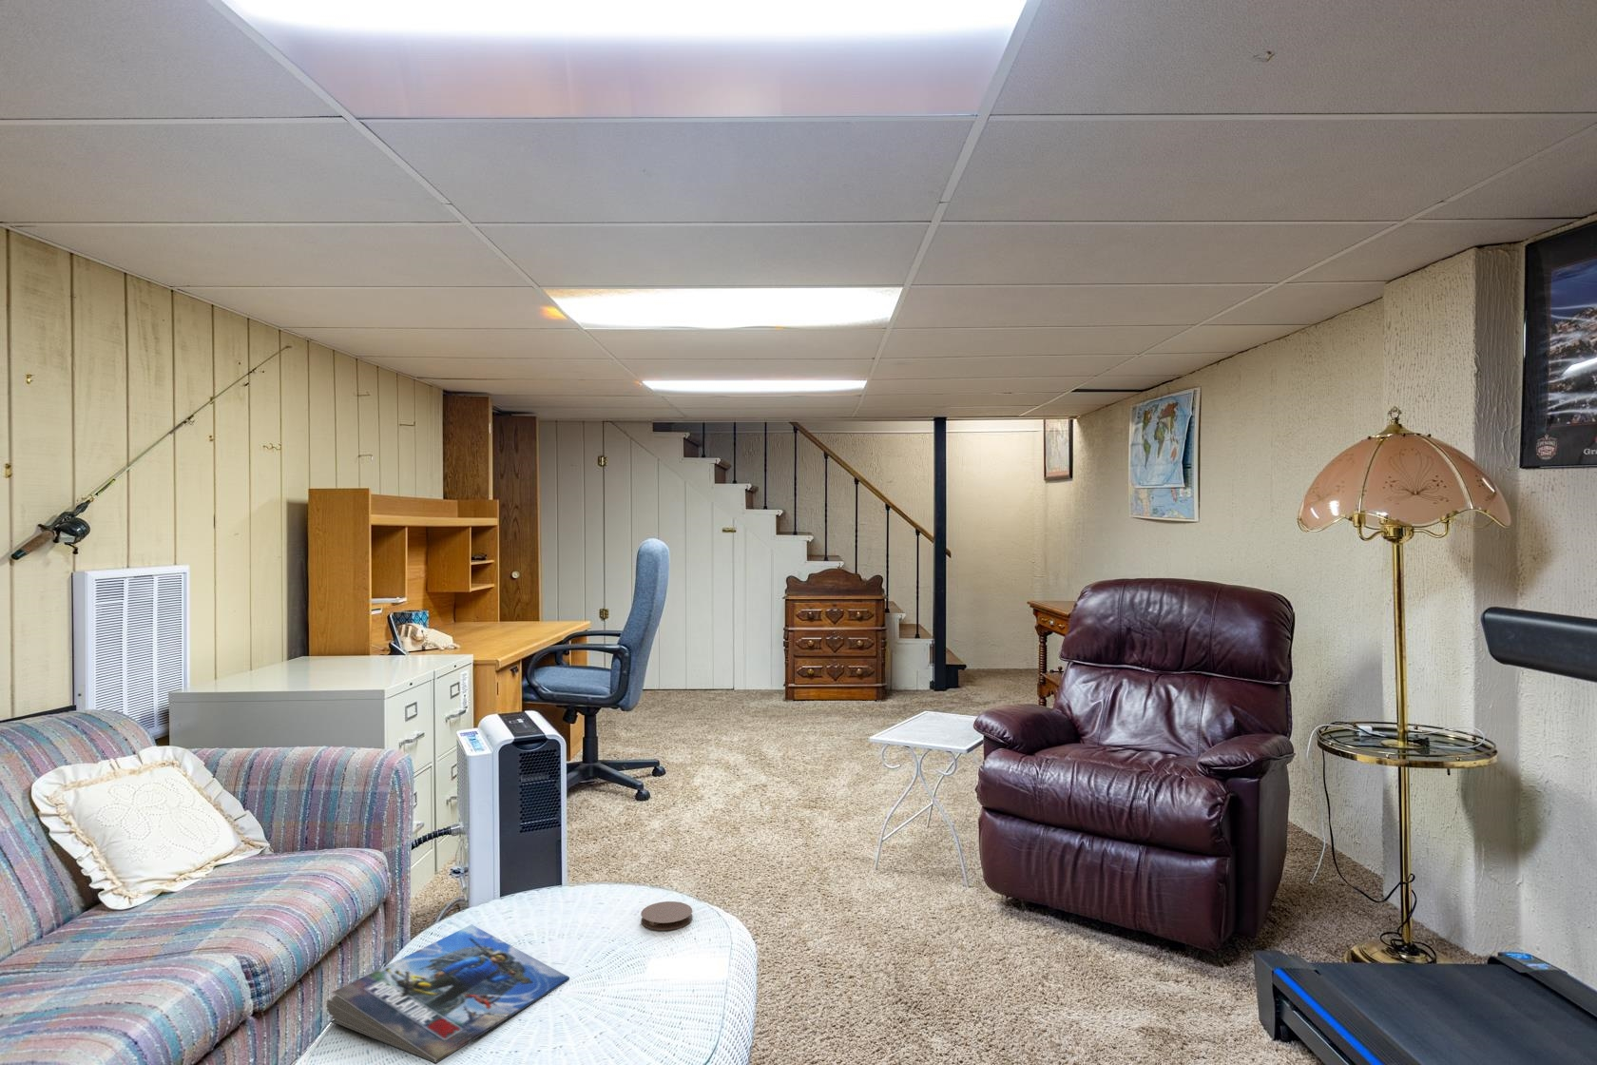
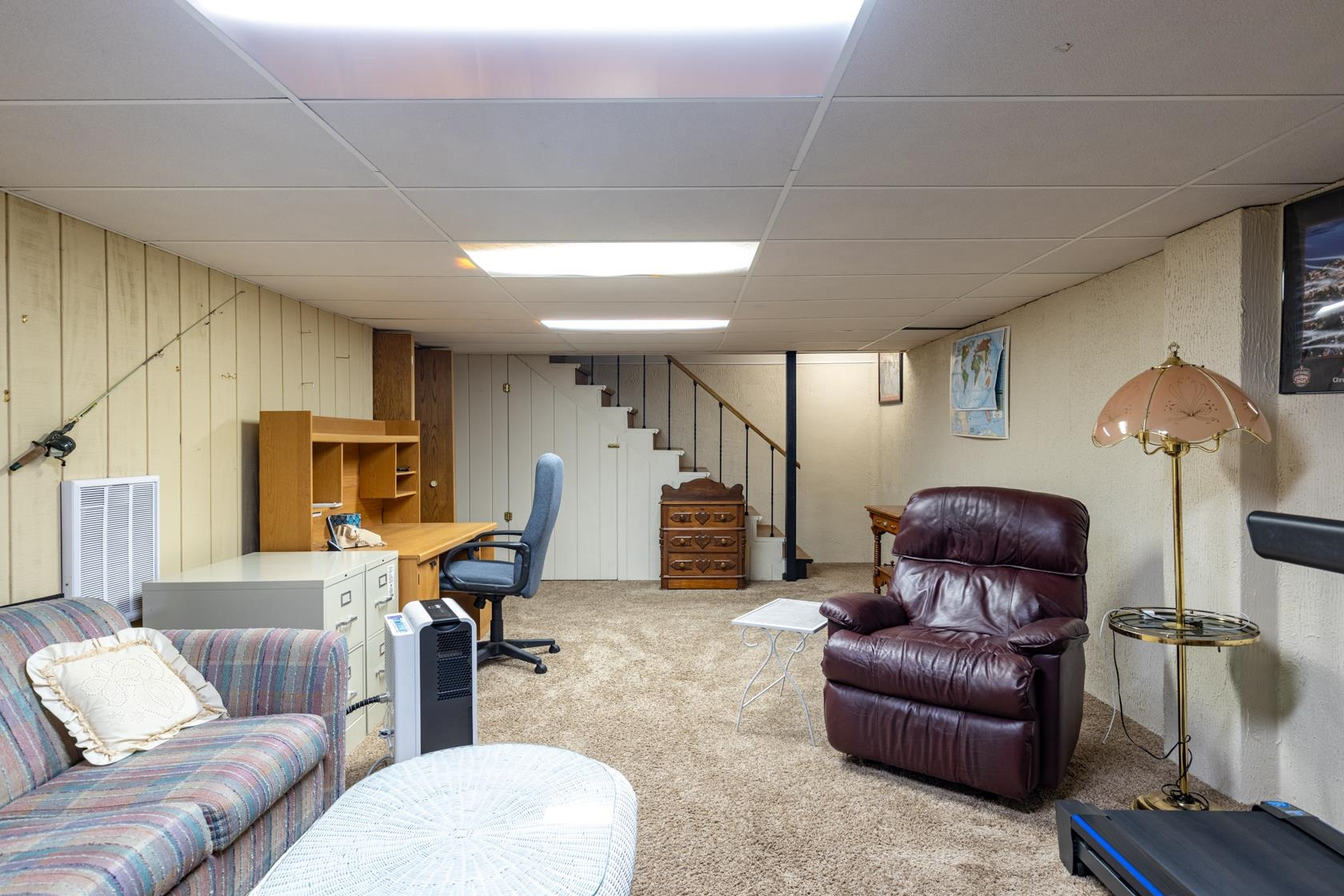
- magazine [326,924,570,1065]
- coaster [639,901,693,931]
